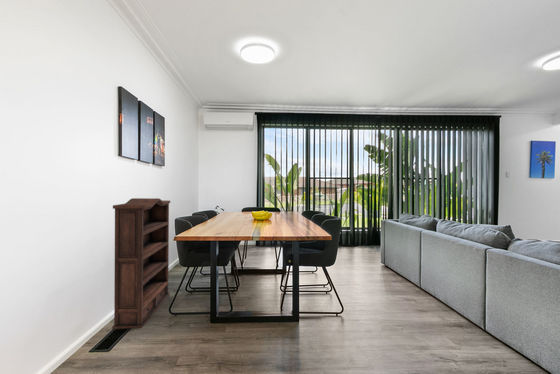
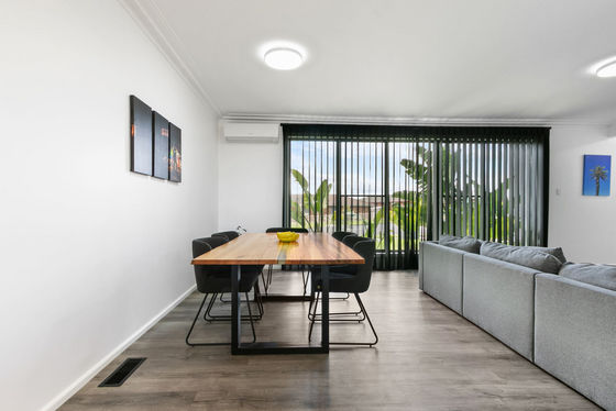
- bookshelf [111,197,171,330]
